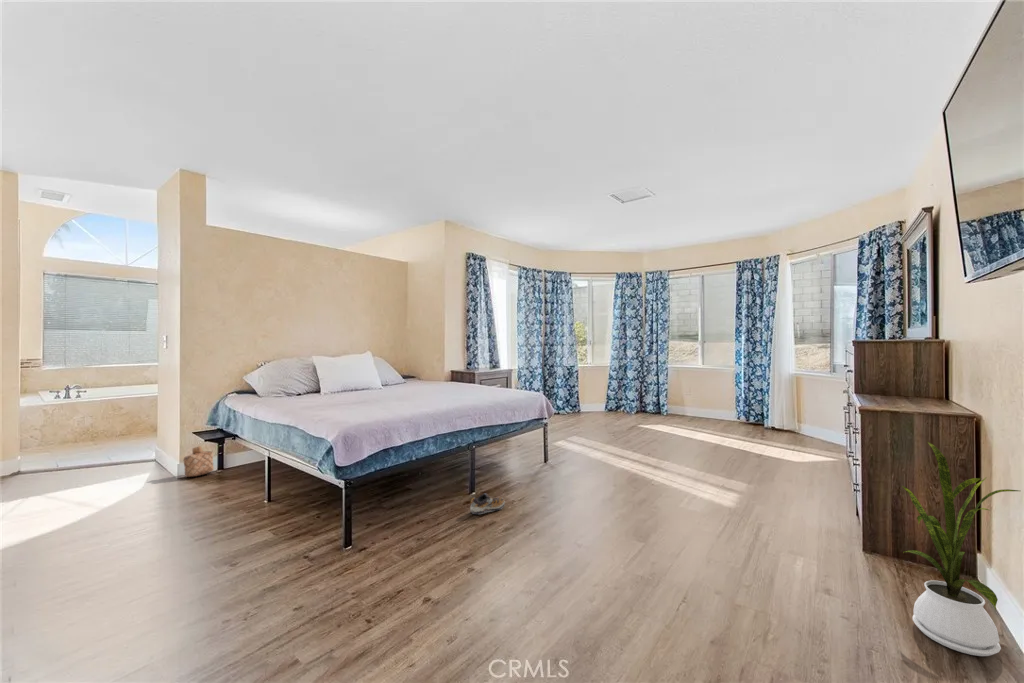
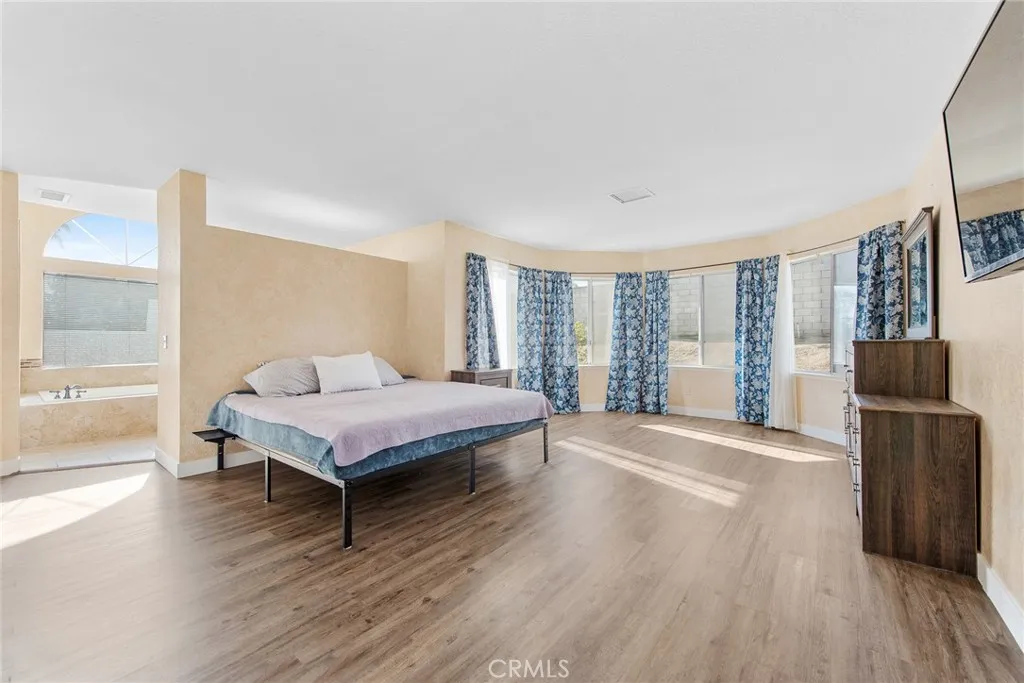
- shoe [469,492,506,515]
- basket [183,445,215,478]
- house plant [899,441,1020,657]
